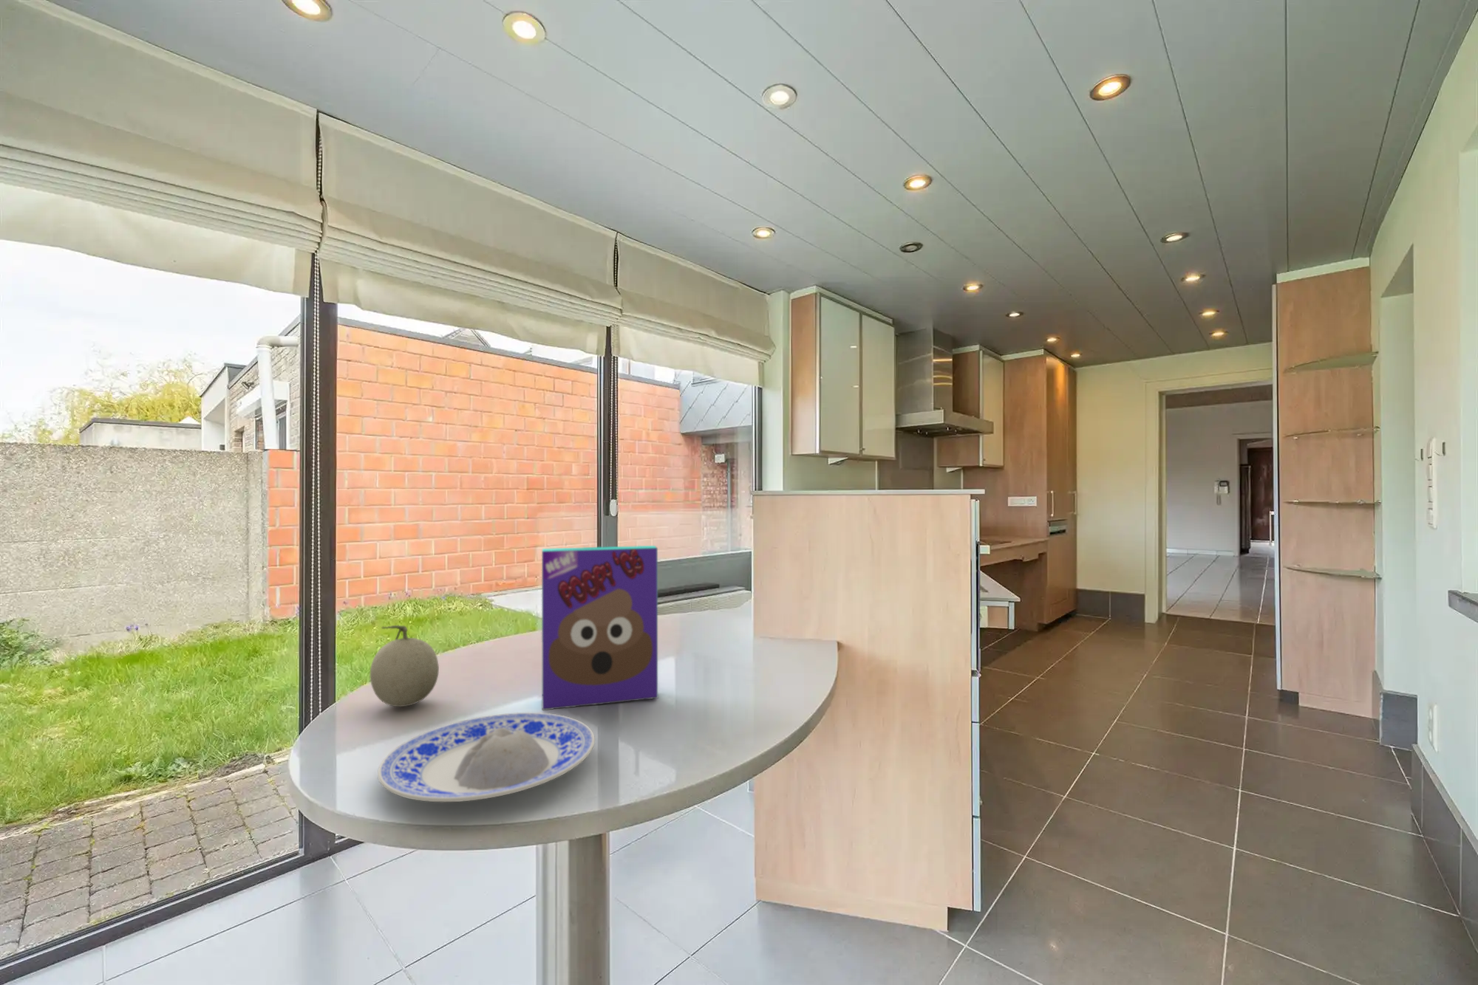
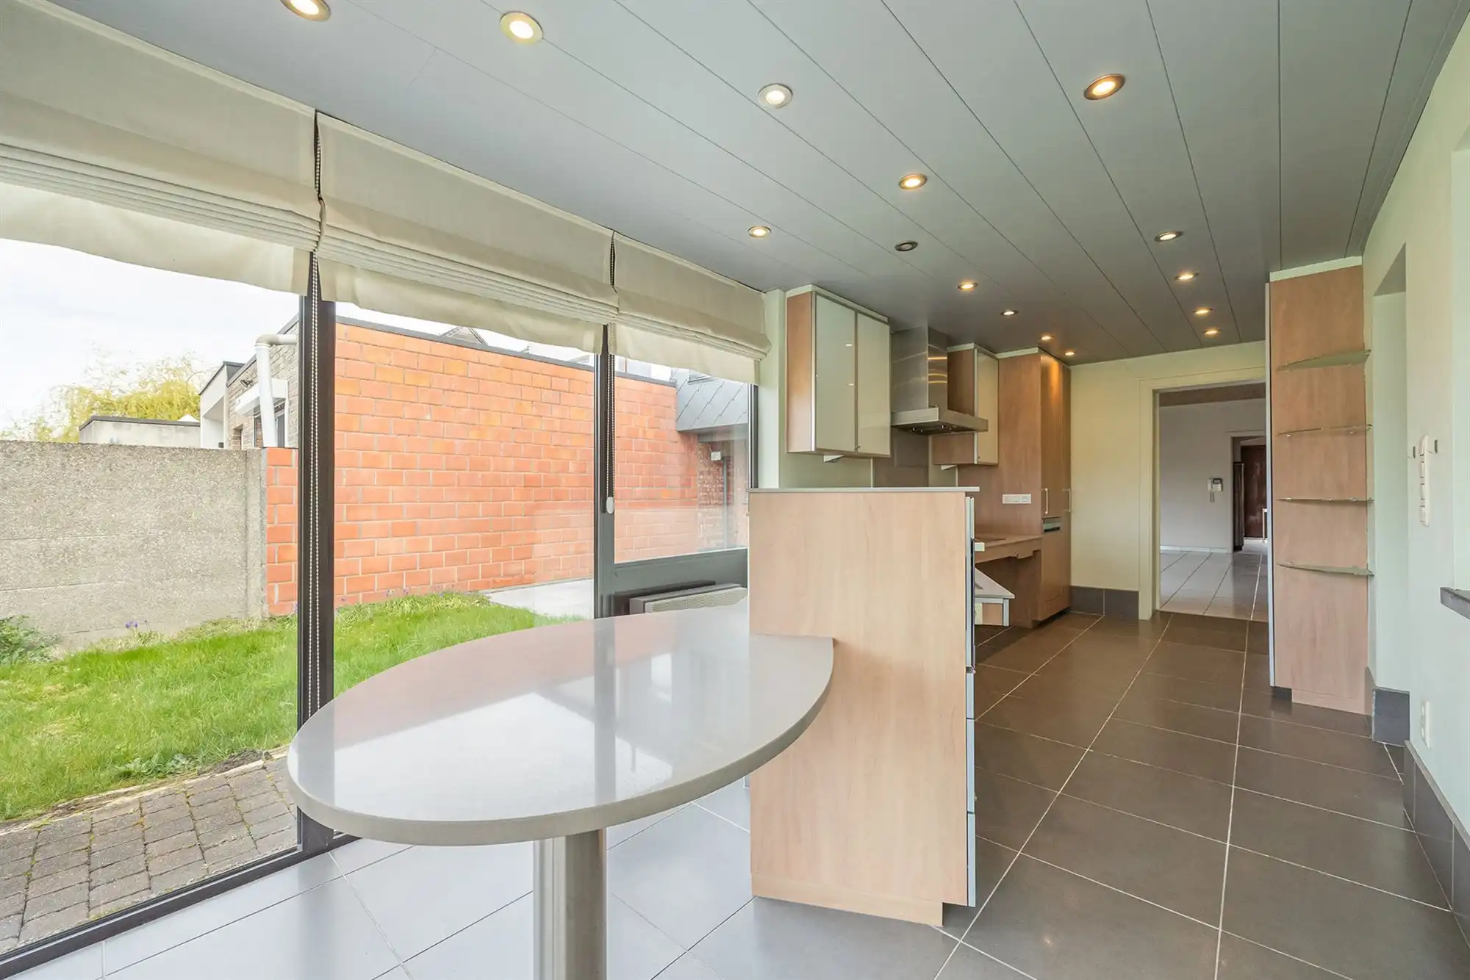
- fruit [370,624,440,707]
- plate [377,711,596,803]
- cereal box [541,545,659,711]
